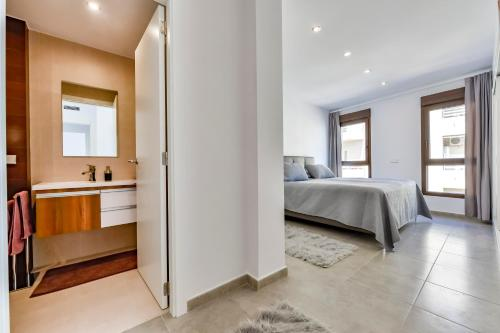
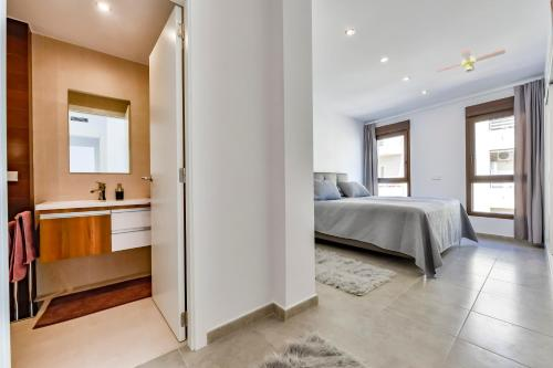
+ ceiling fan [436,49,507,74]
